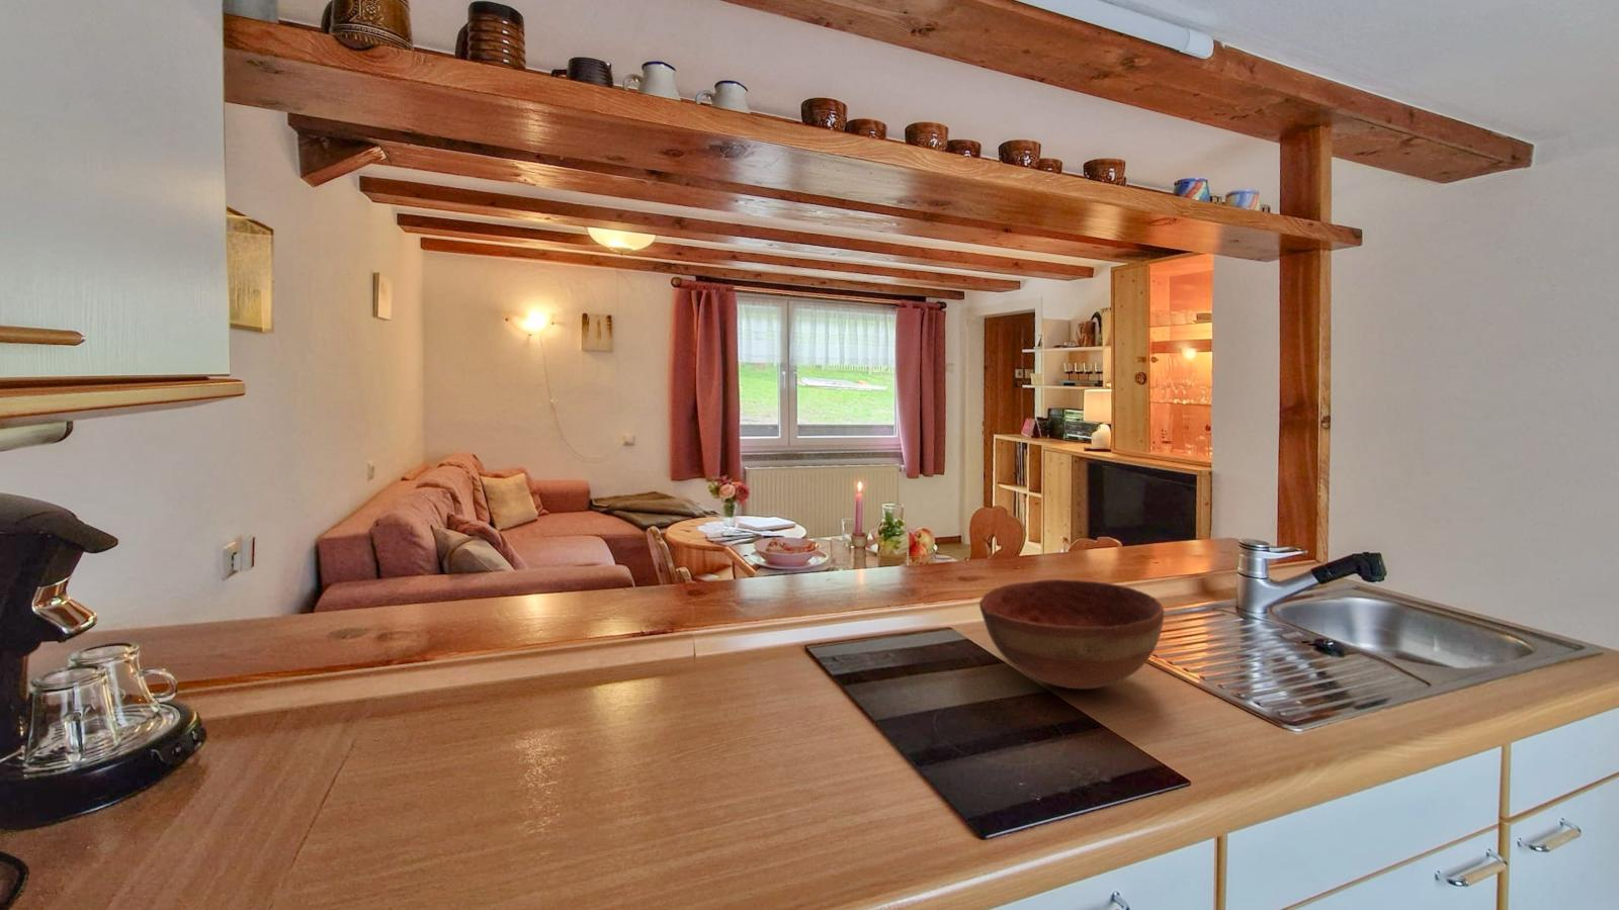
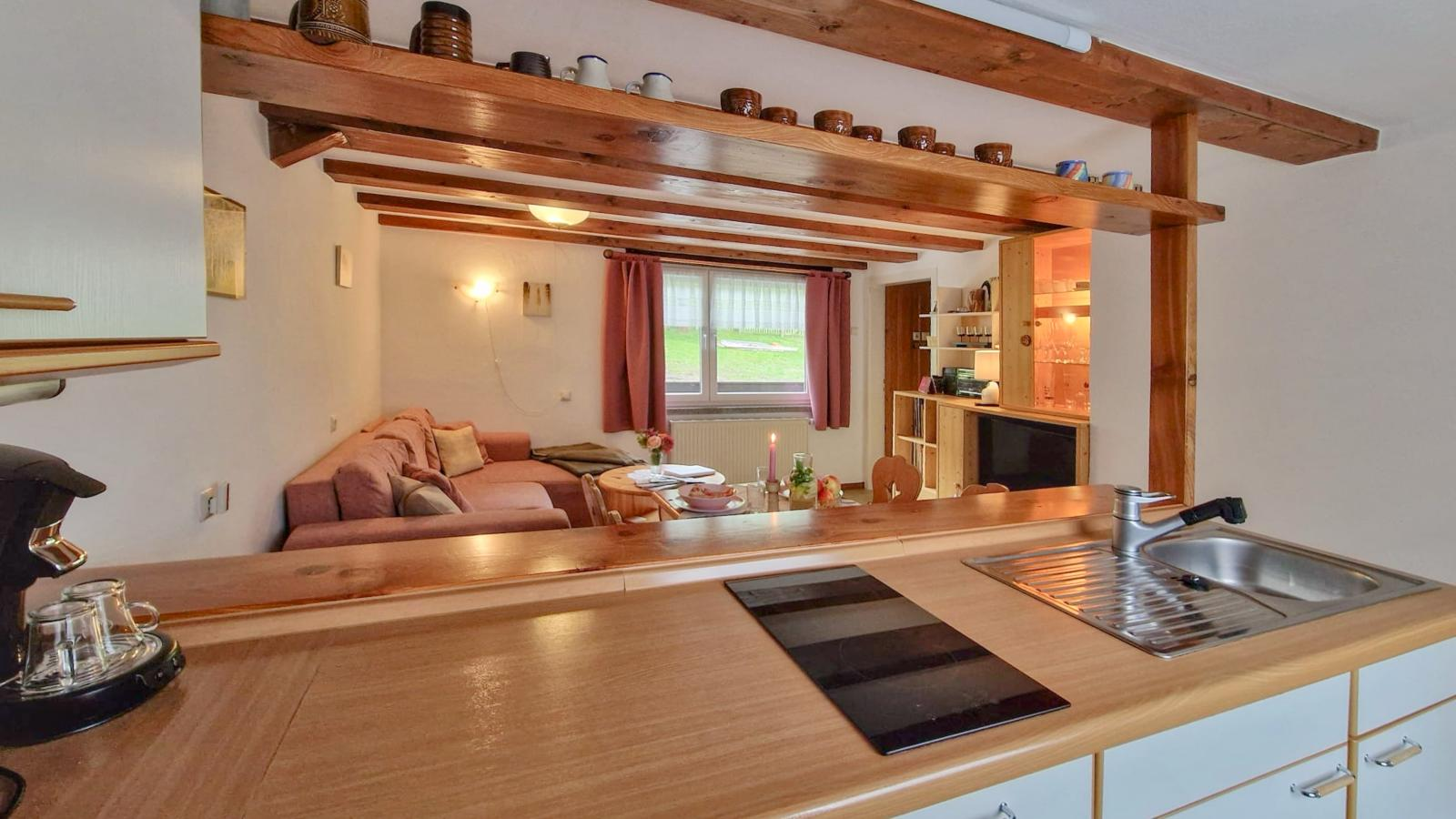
- bowl [979,579,1164,690]
